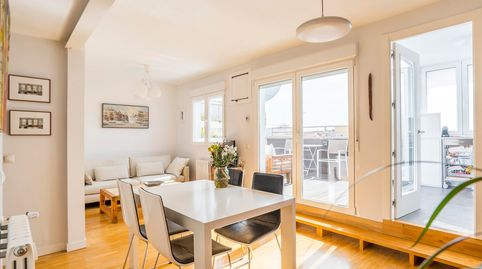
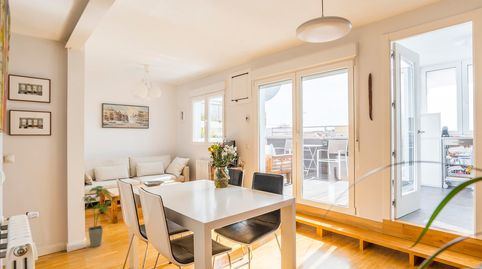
+ house plant [81,185,117,248]
